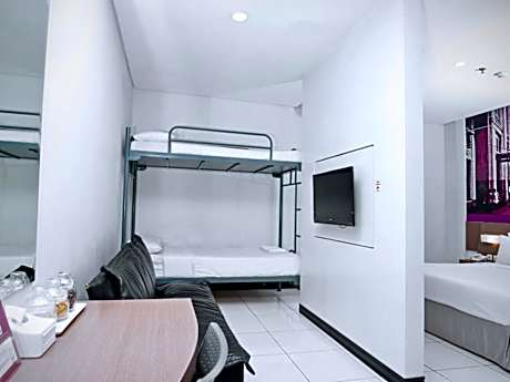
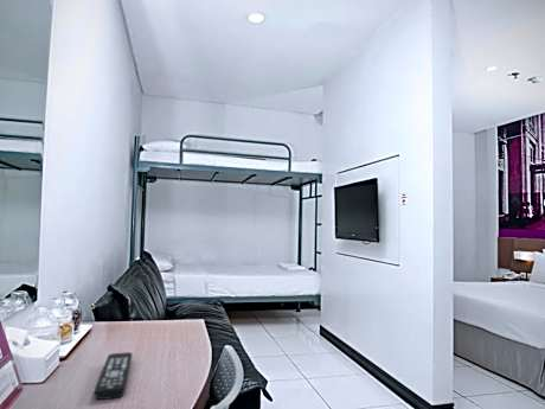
+ remote control [94,351,134,401]
